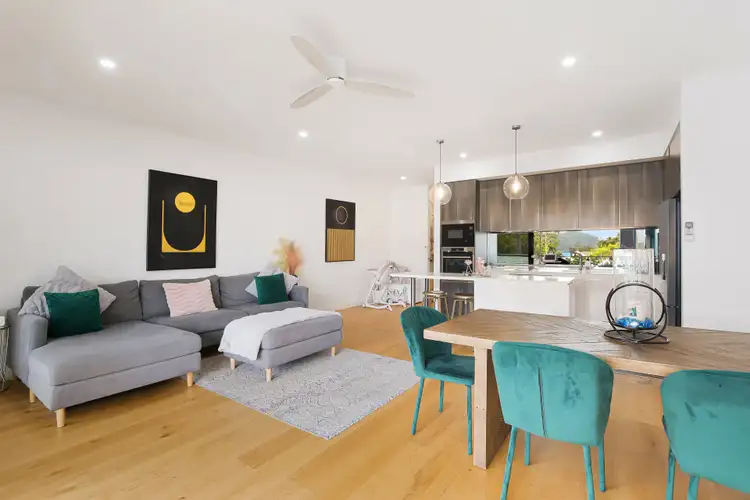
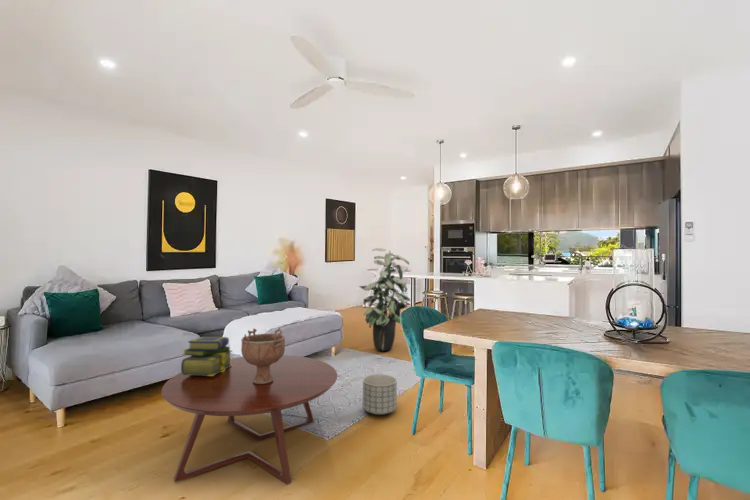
+ coffee table [161,354,338,485]
+ planter [362,373,398,416]
+ decorative bowl [240,326,286,384]
+ indoor plant [358,247,412,352]
+ stack of books [180,336,233,376]
